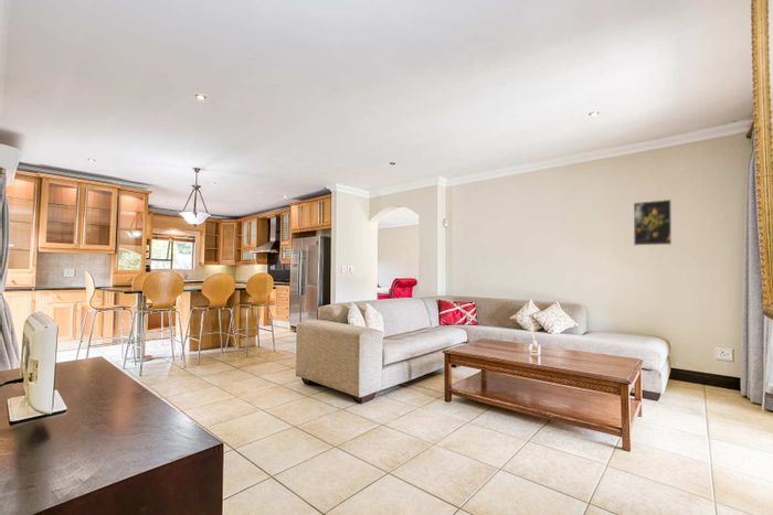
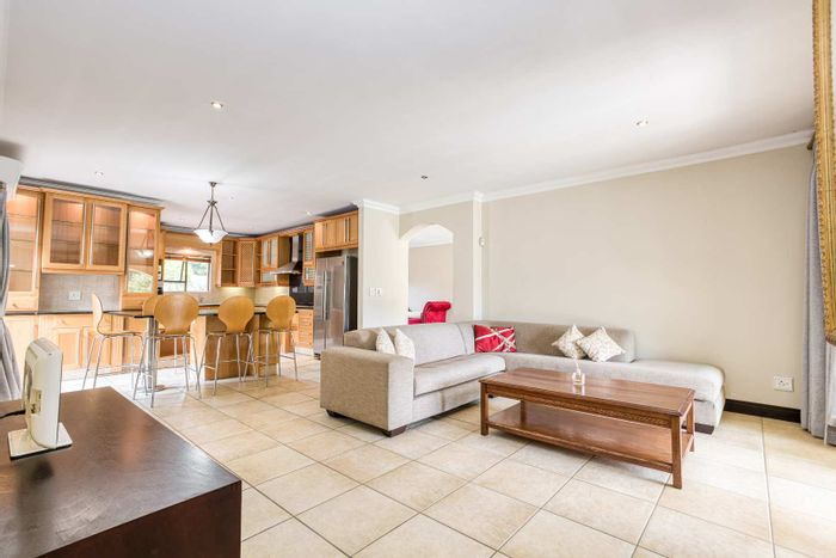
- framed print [633,199,673,247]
